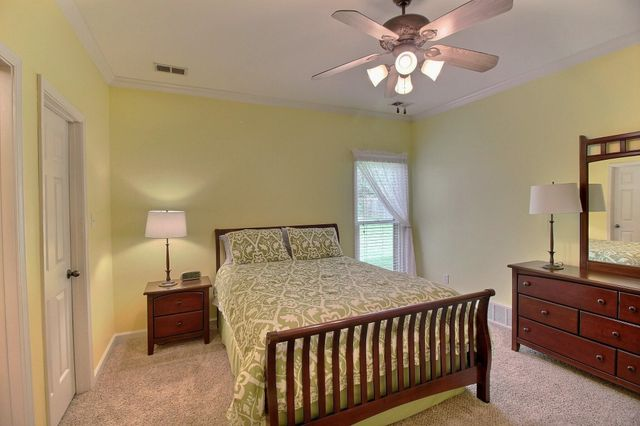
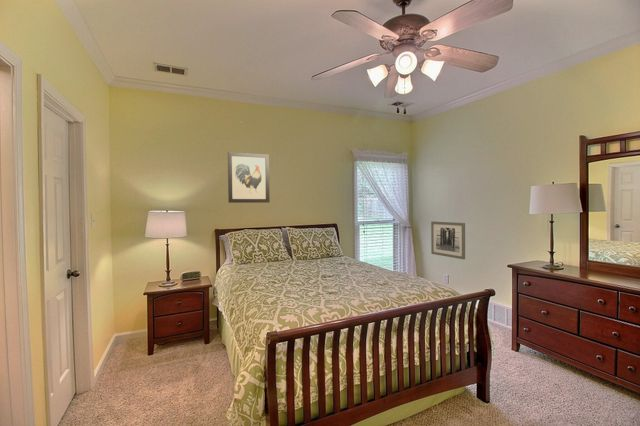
+ wall art [227,151,270,204]
+ wall art [430,220,466,260]
